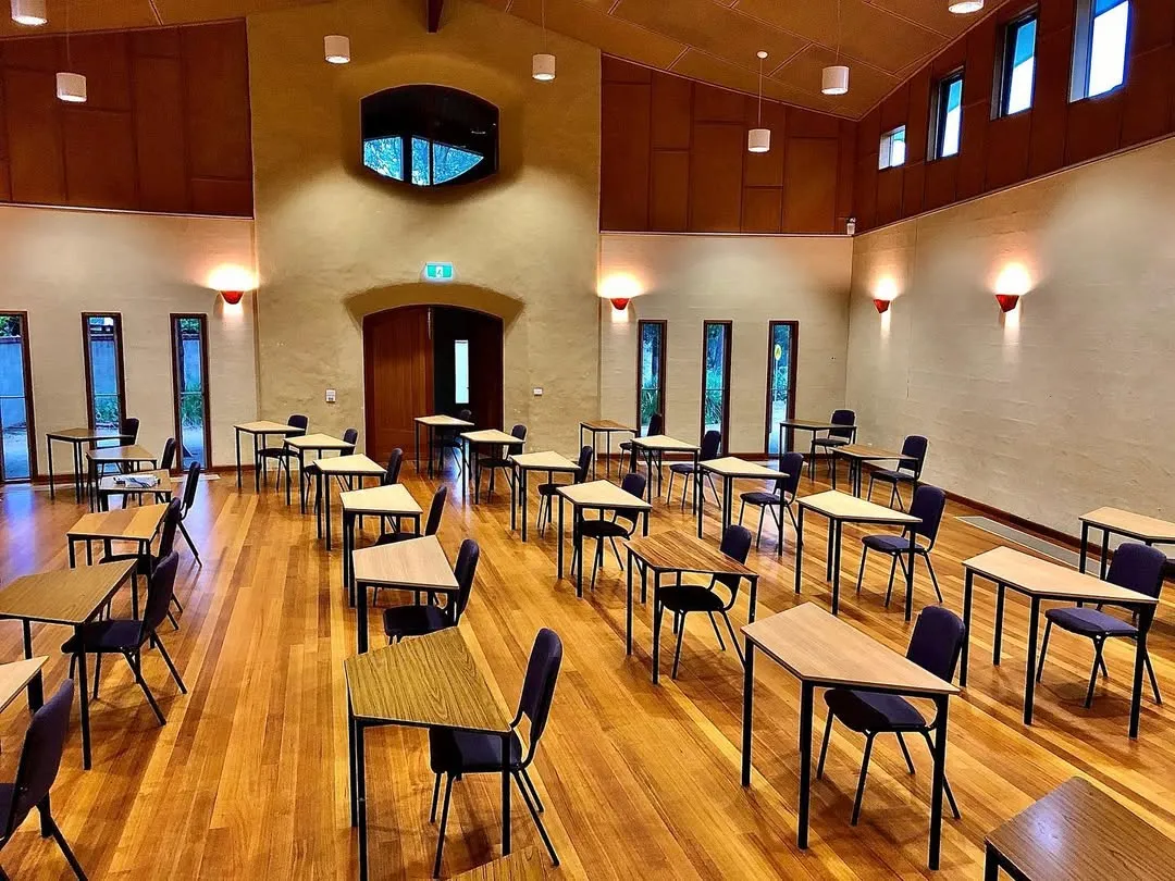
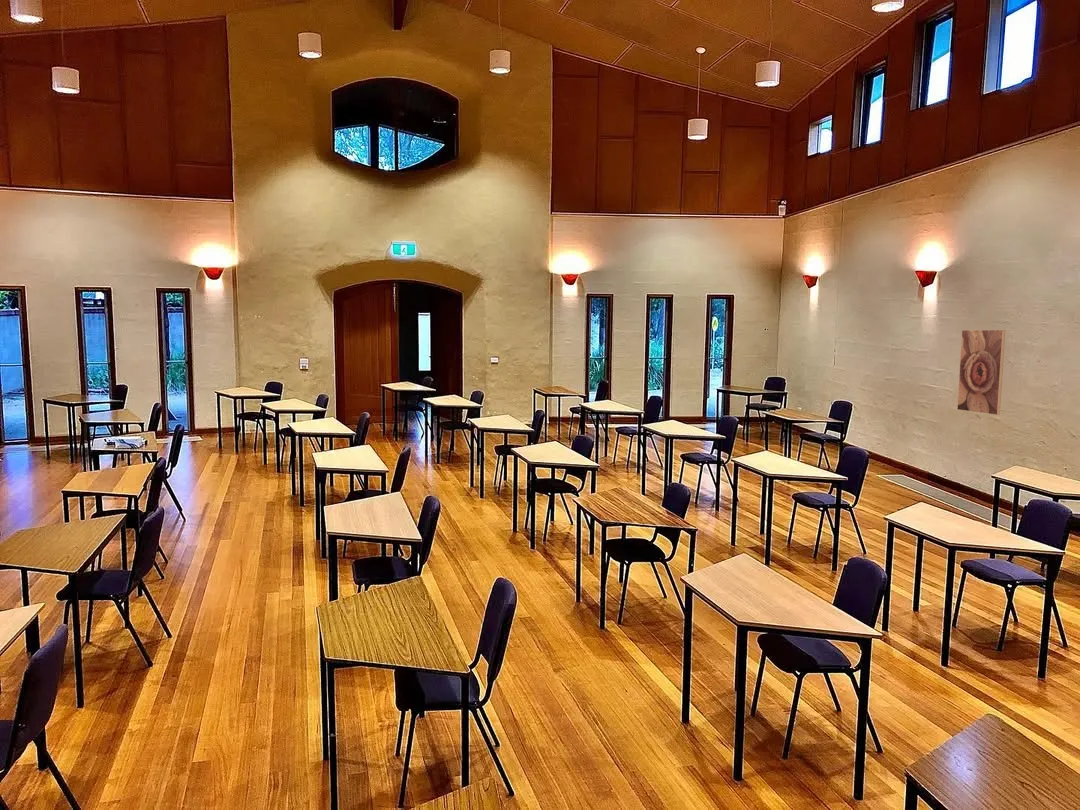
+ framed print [956,329,1006,416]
